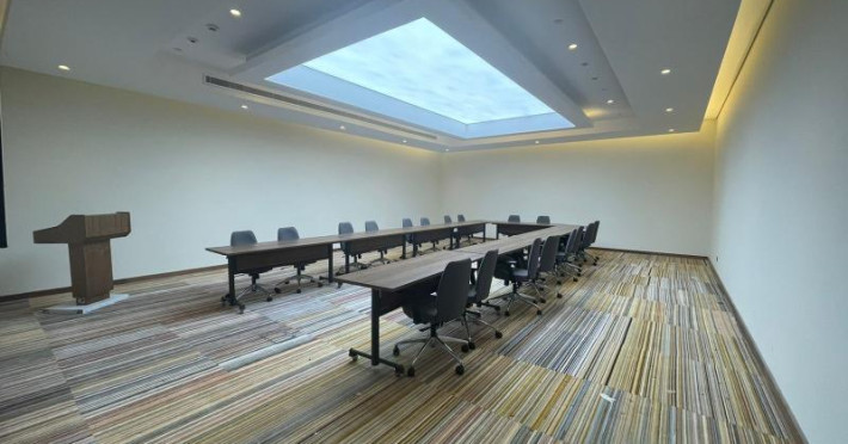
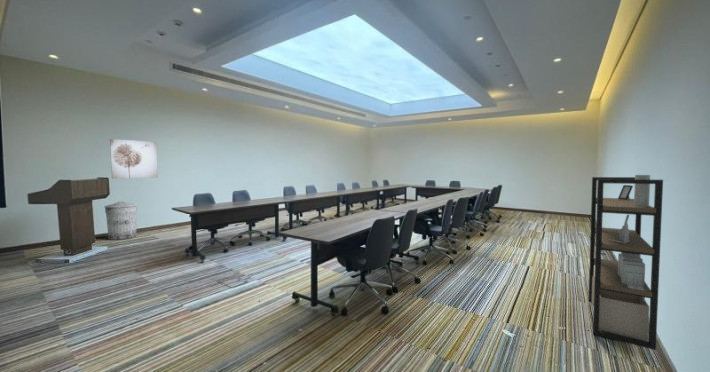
+ shelving unit [588,174,664,351]
+ wall art [109,138,159,179]
+ trash can [103,200,138,241]
